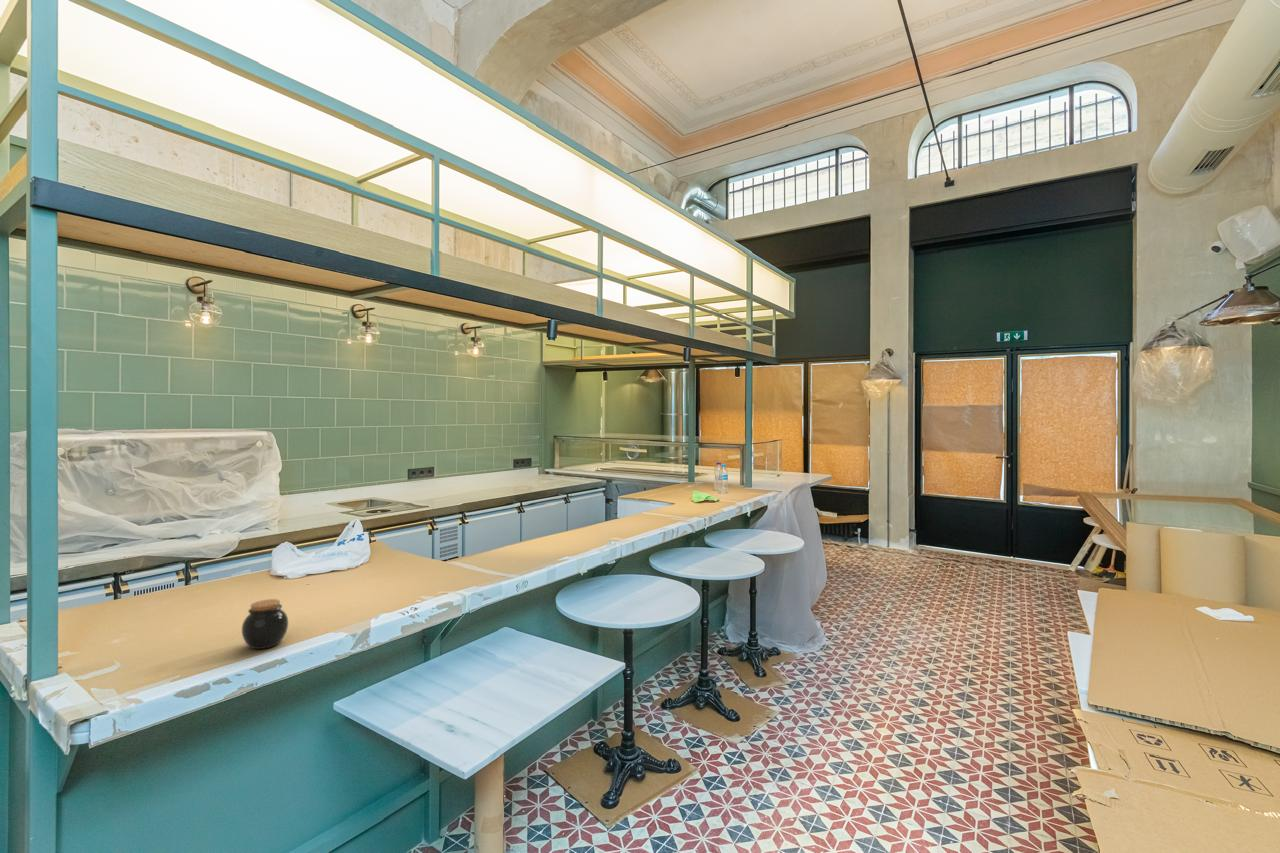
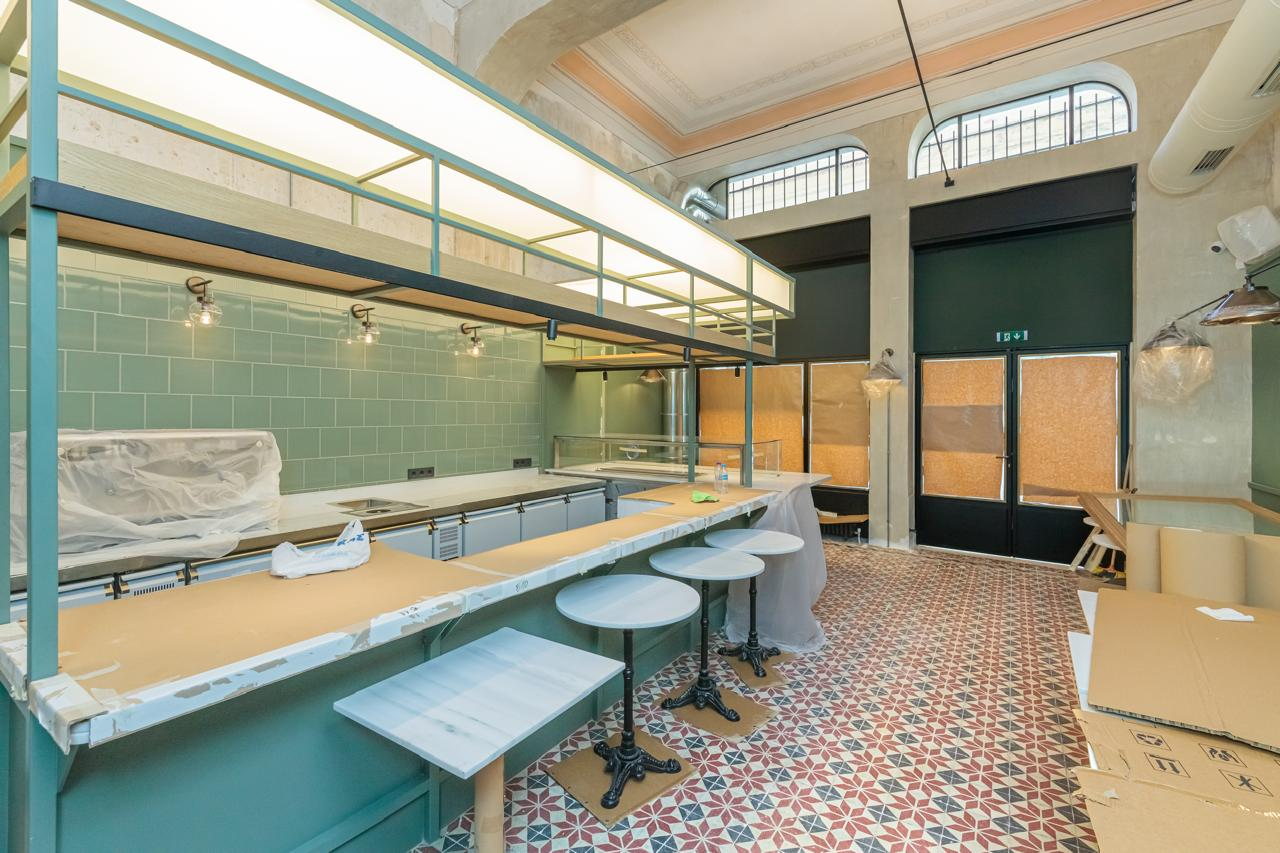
- jar [241,598,289,650]
